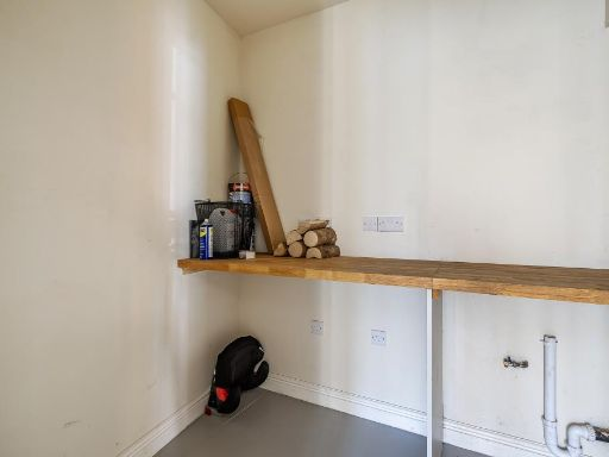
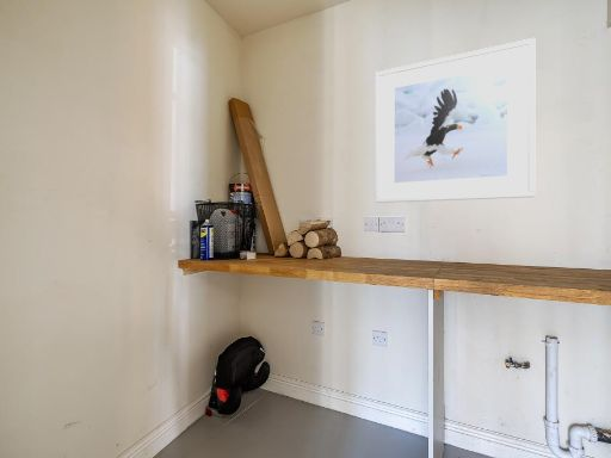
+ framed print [374,37,536,204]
